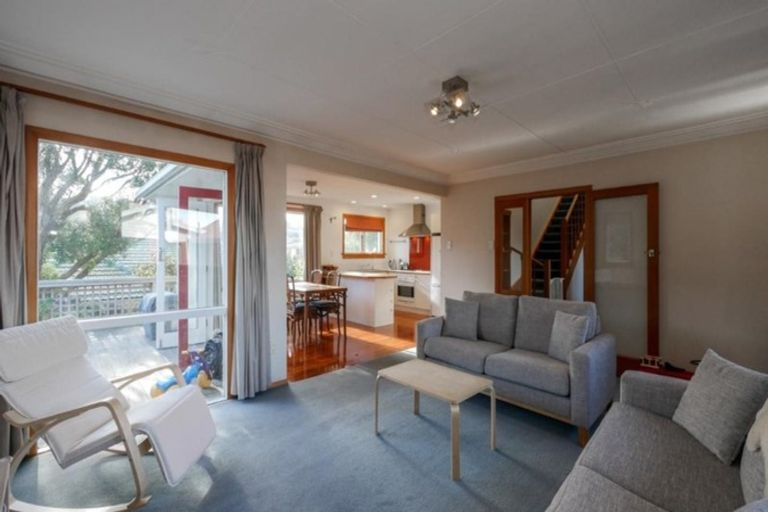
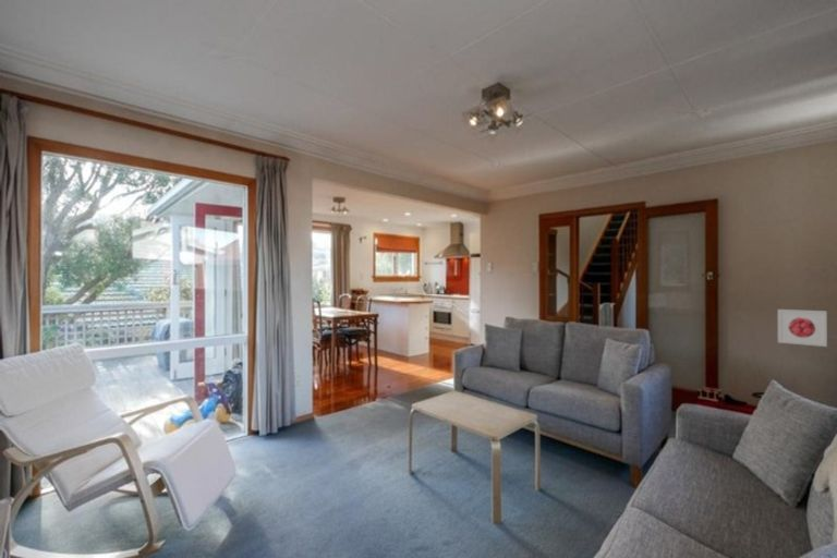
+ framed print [777,308,828,348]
